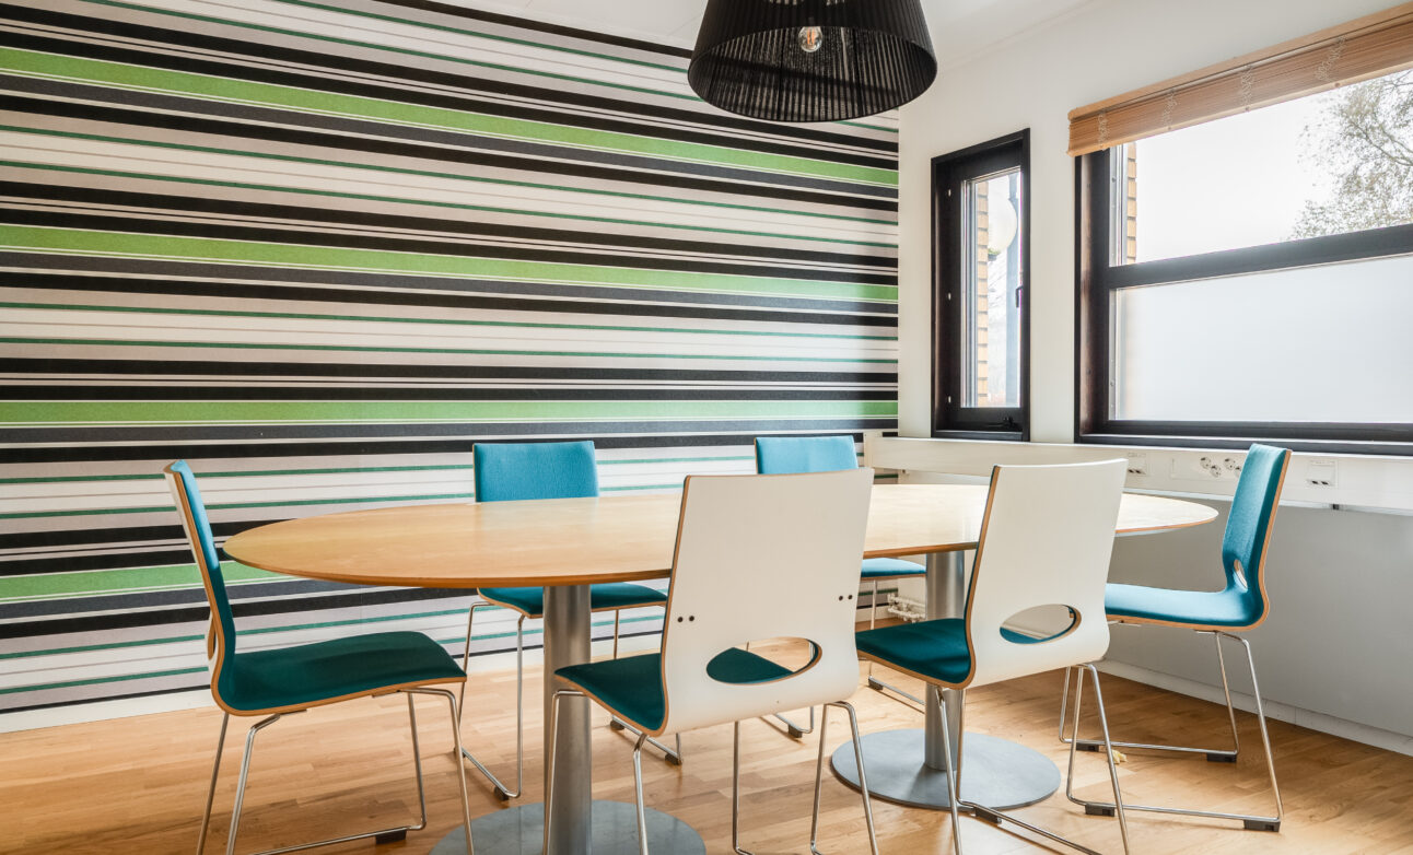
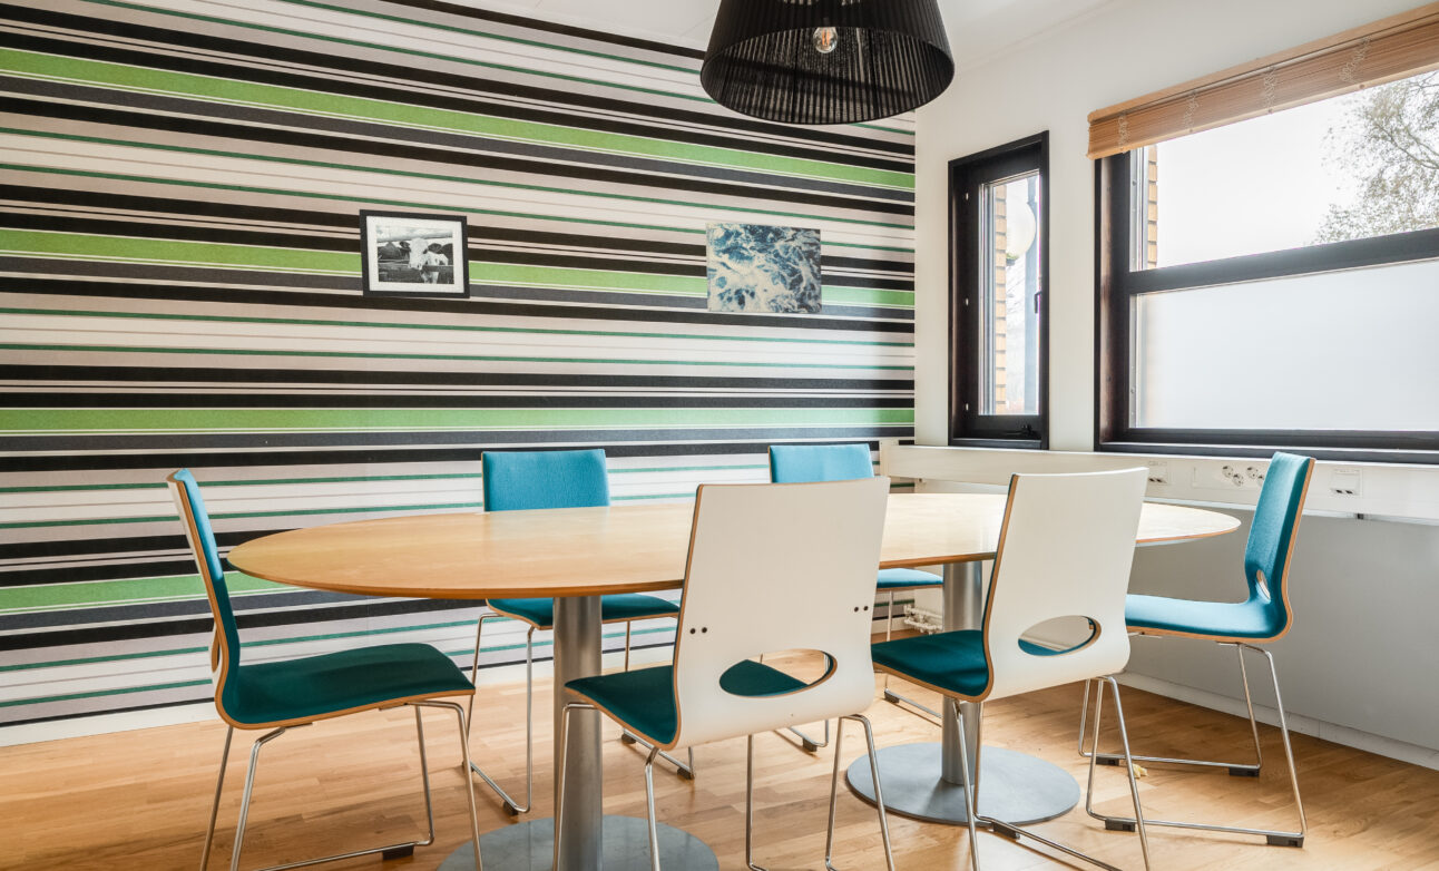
+ wall art [705,221,823,315]
+ picture frame [358,208,471,300]
